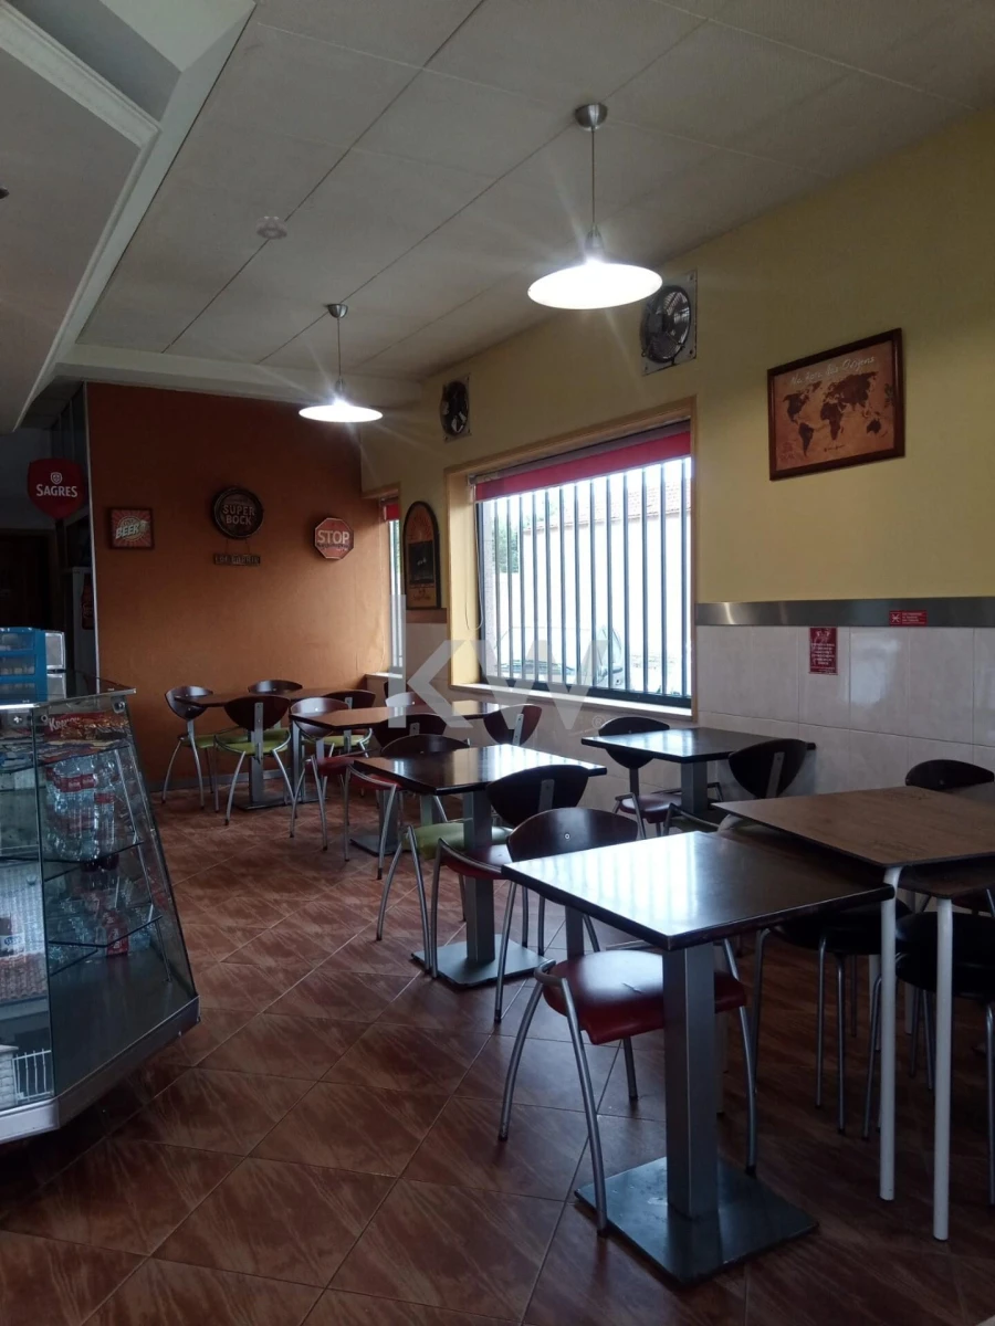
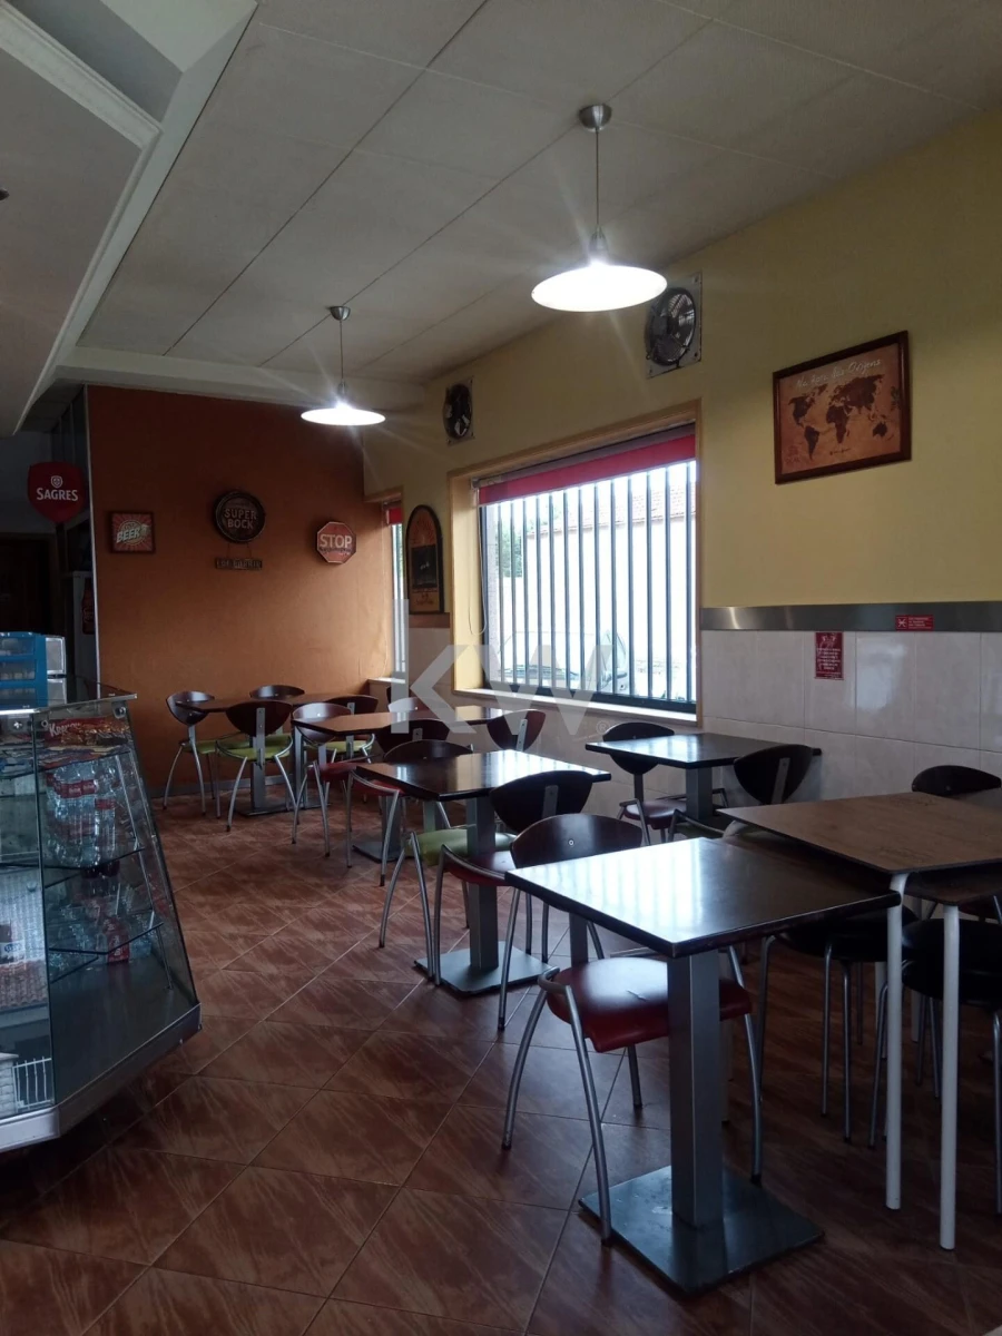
- smoke detector [255,215,289,241]
